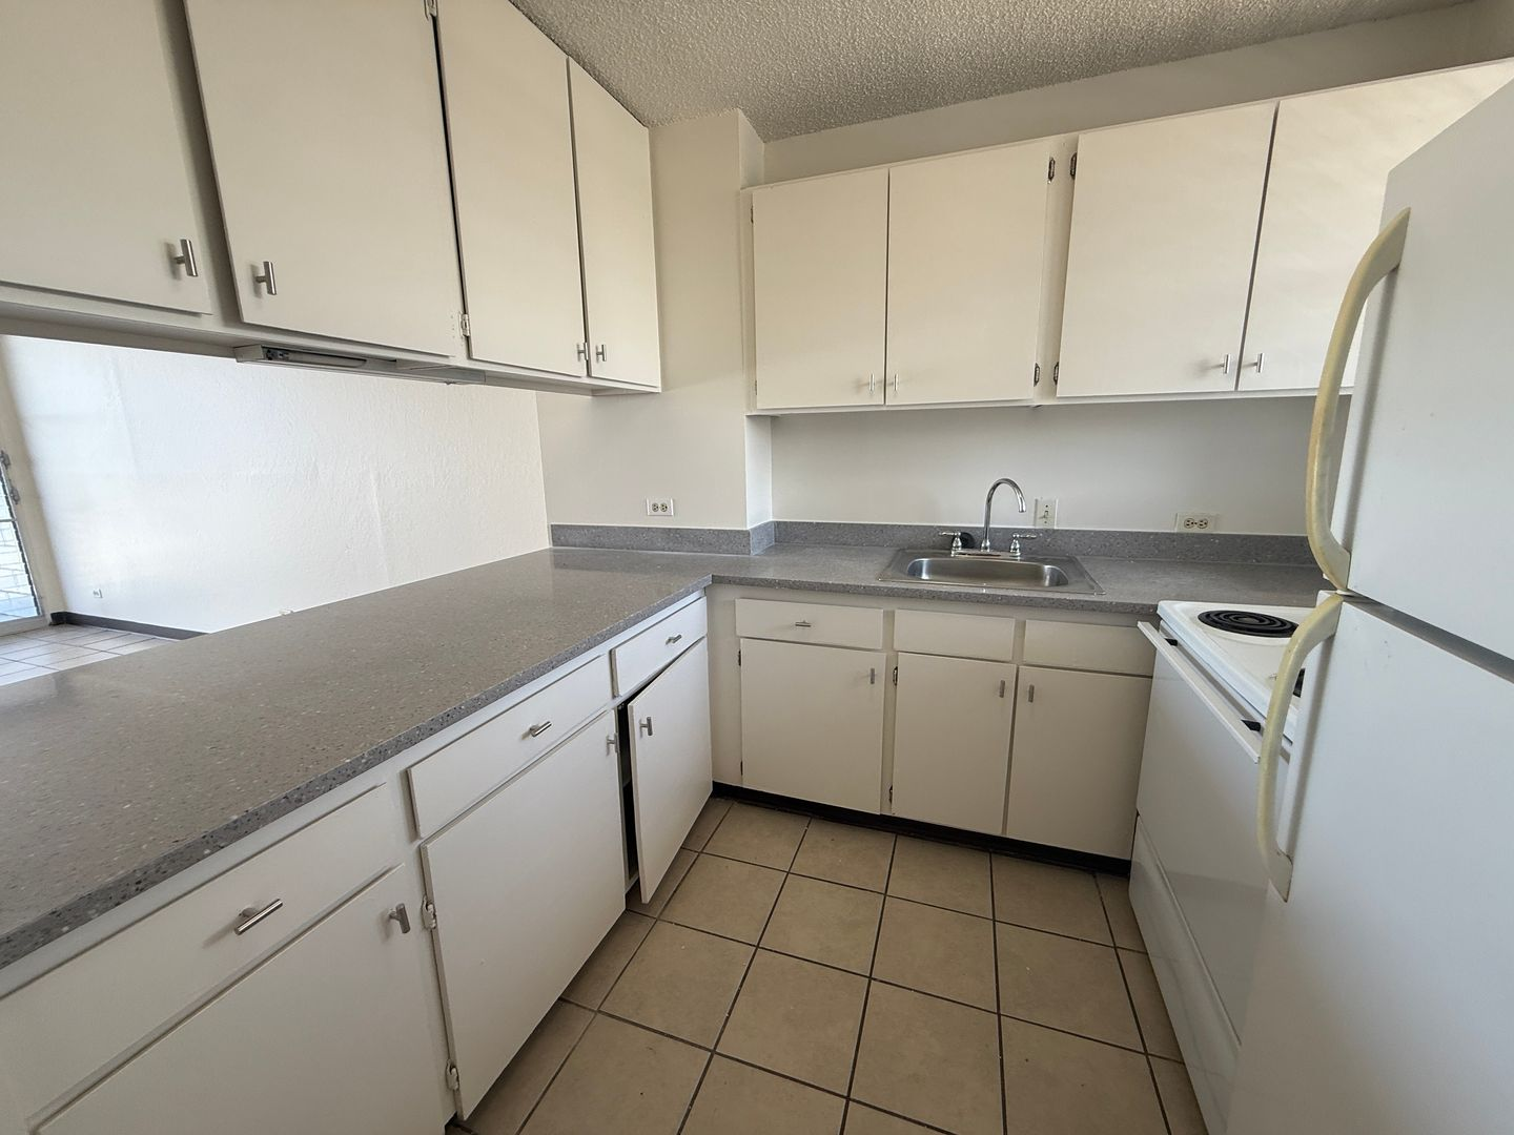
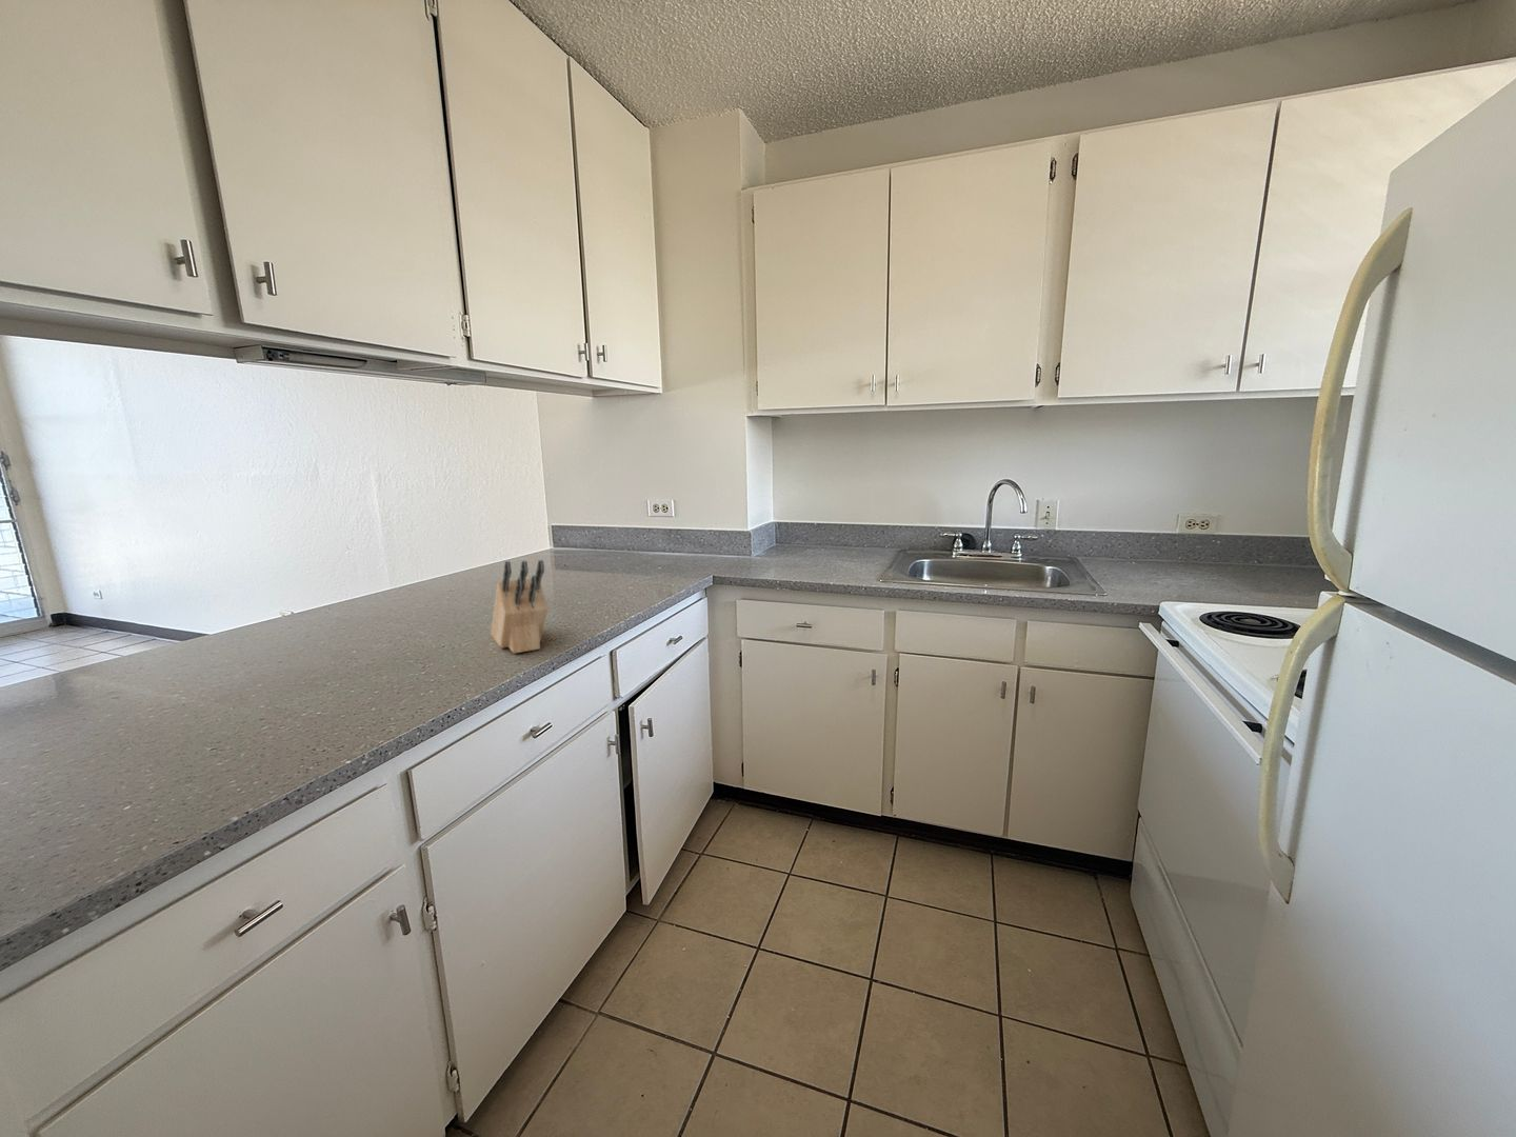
+ knife block [489,559,548,654]
